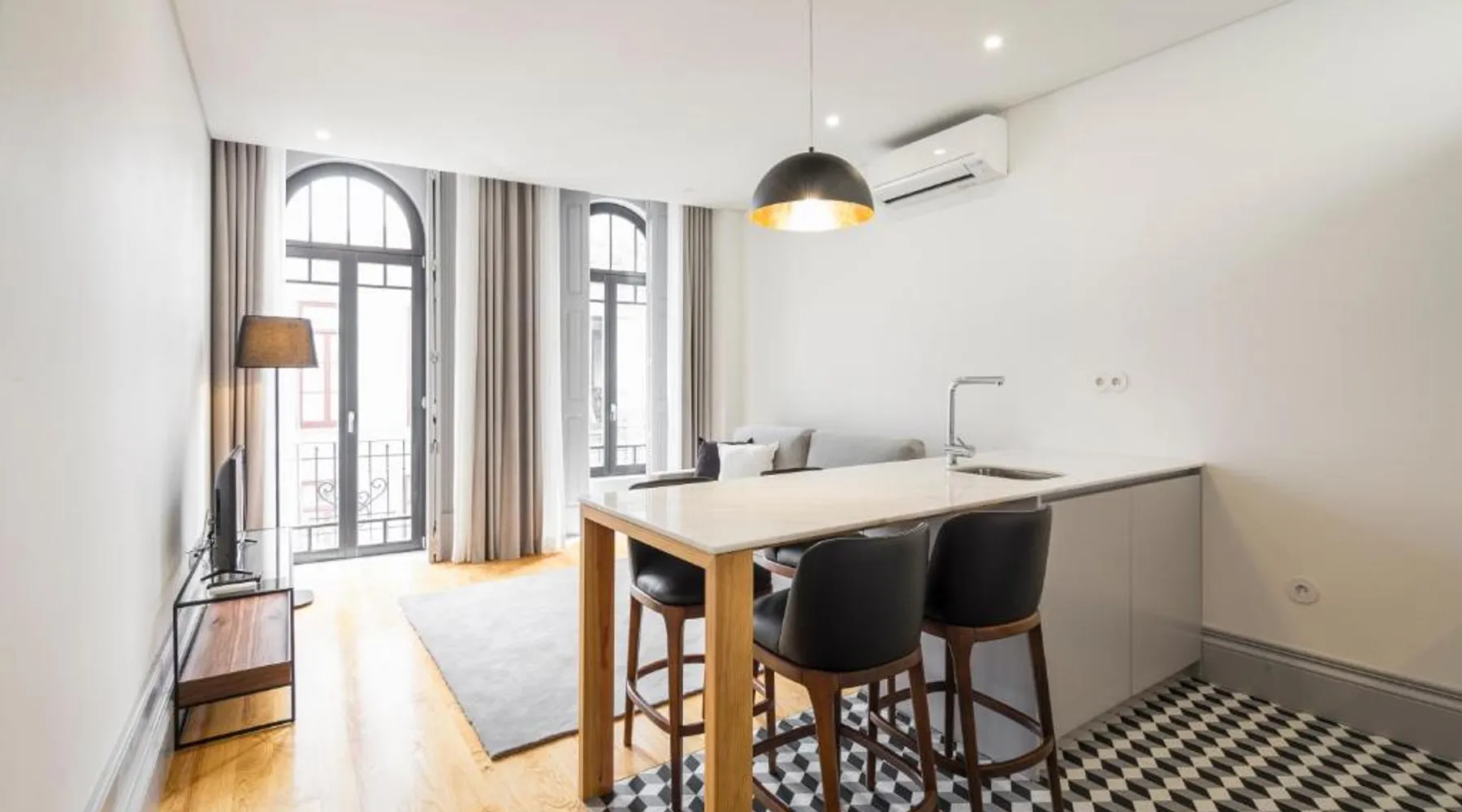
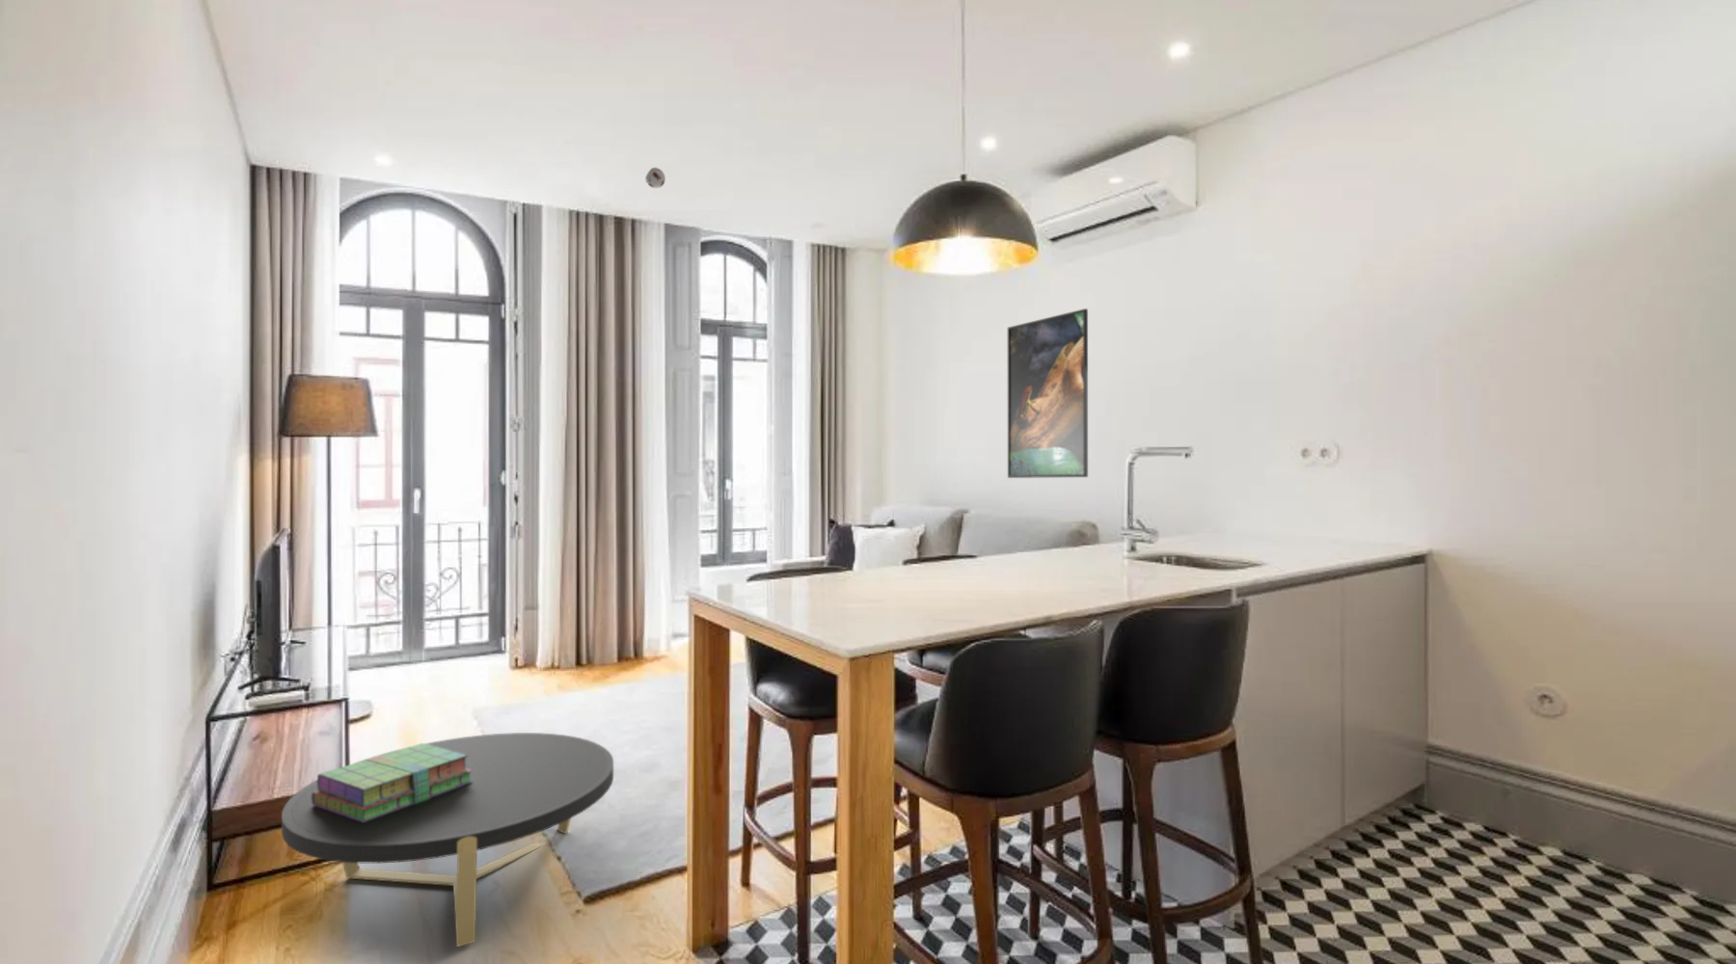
+ coffee table [280,731,614,947]
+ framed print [1007,307,1089,480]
+ stack of books [311,742,473,823]
+ smoke detector [645,166,666,189]
